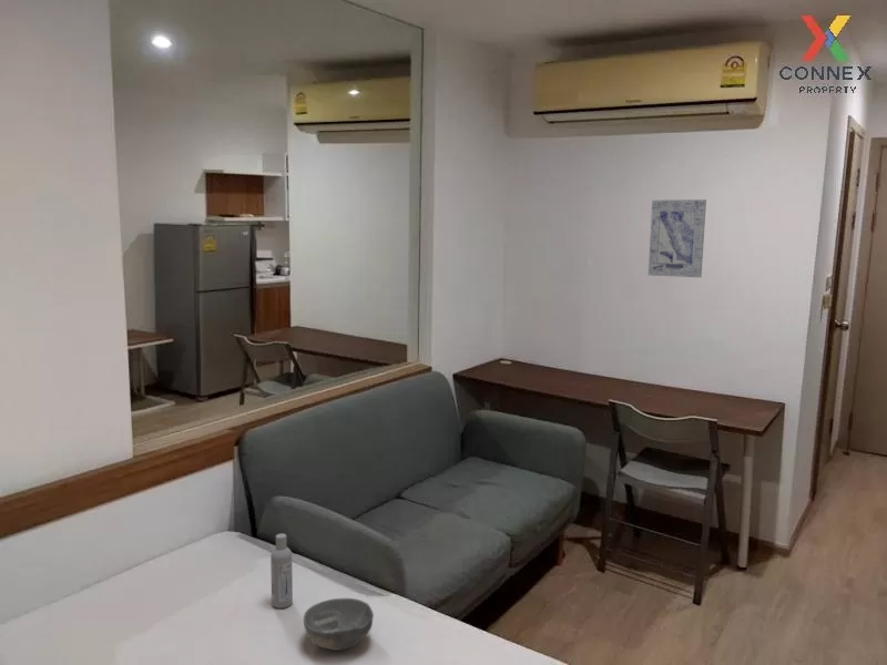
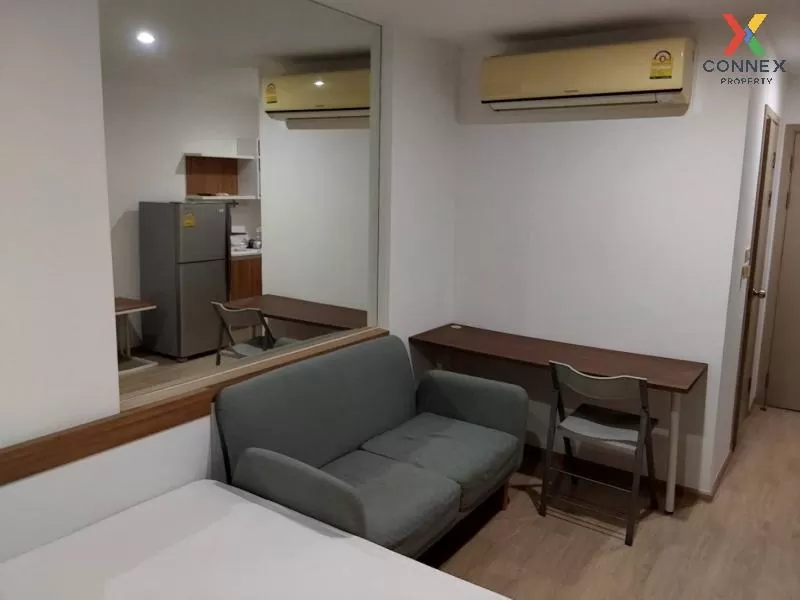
- wall art [648,198,707,278]
- bowl [303,597,375,652]
- bottle [269,532,294,610]
